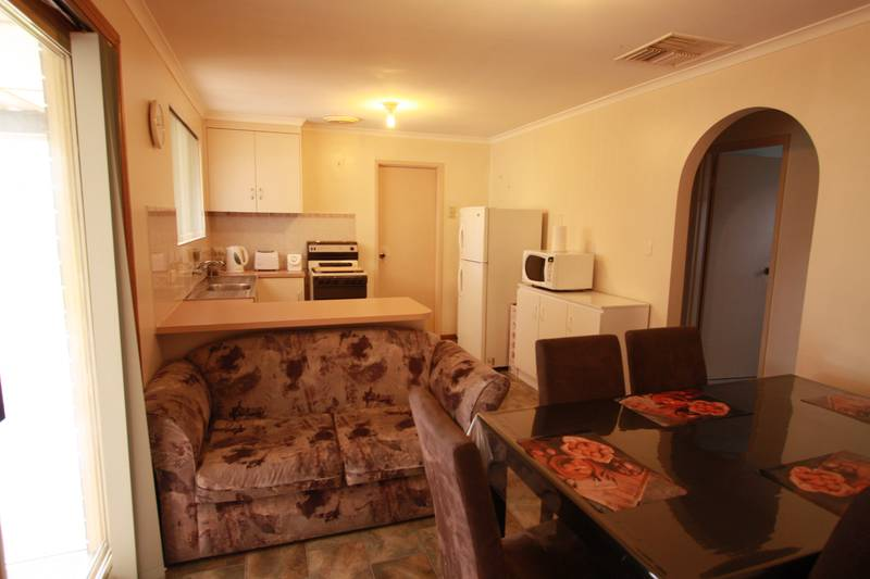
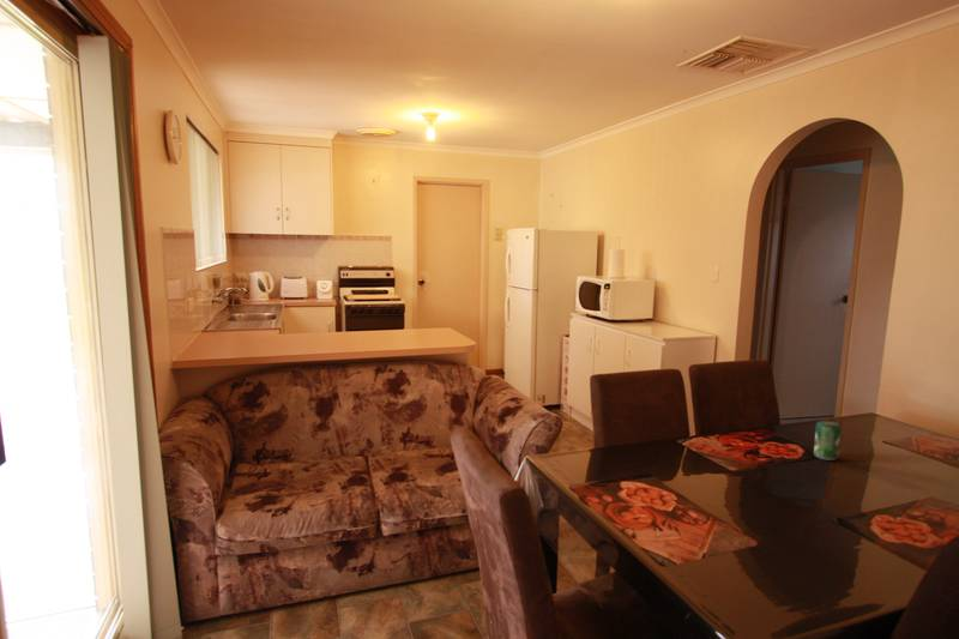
+ beverage can [813,418,842,462]
